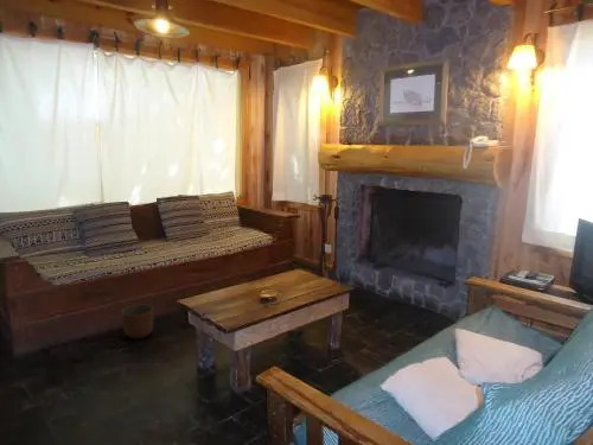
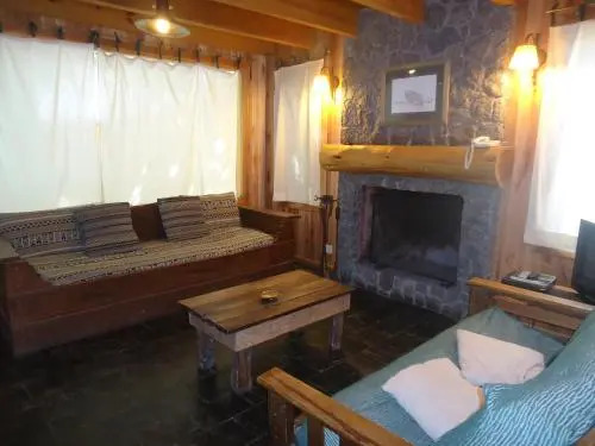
- planter [121,304,154,339]
